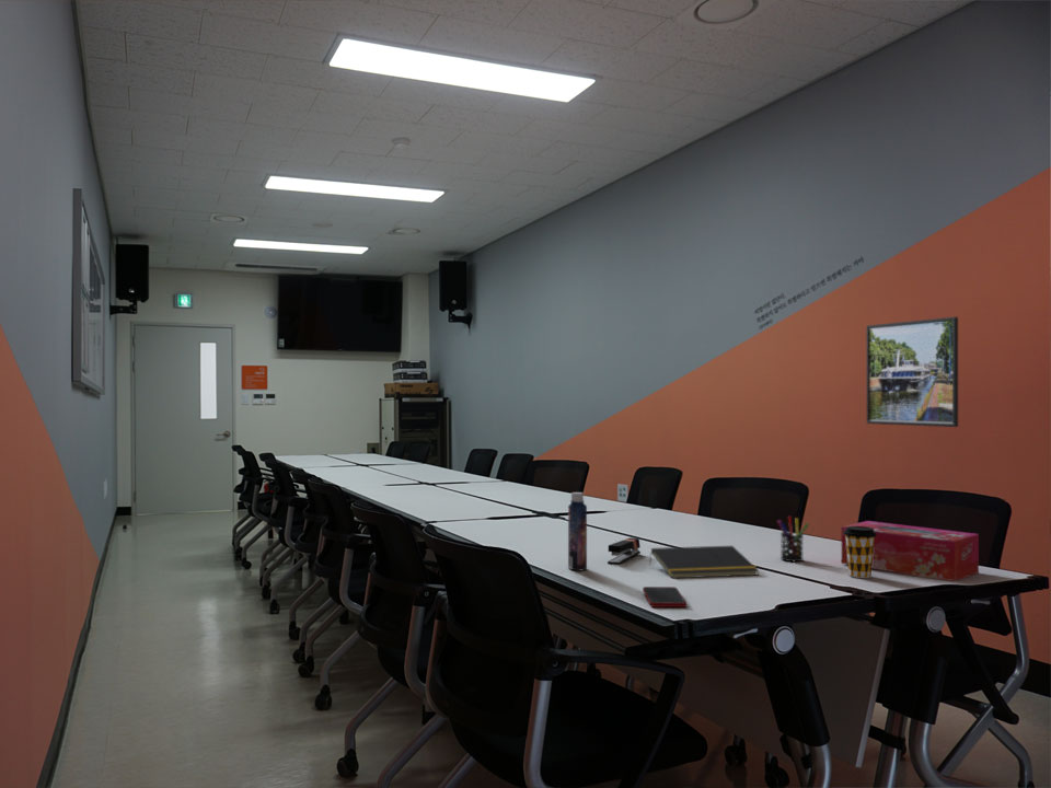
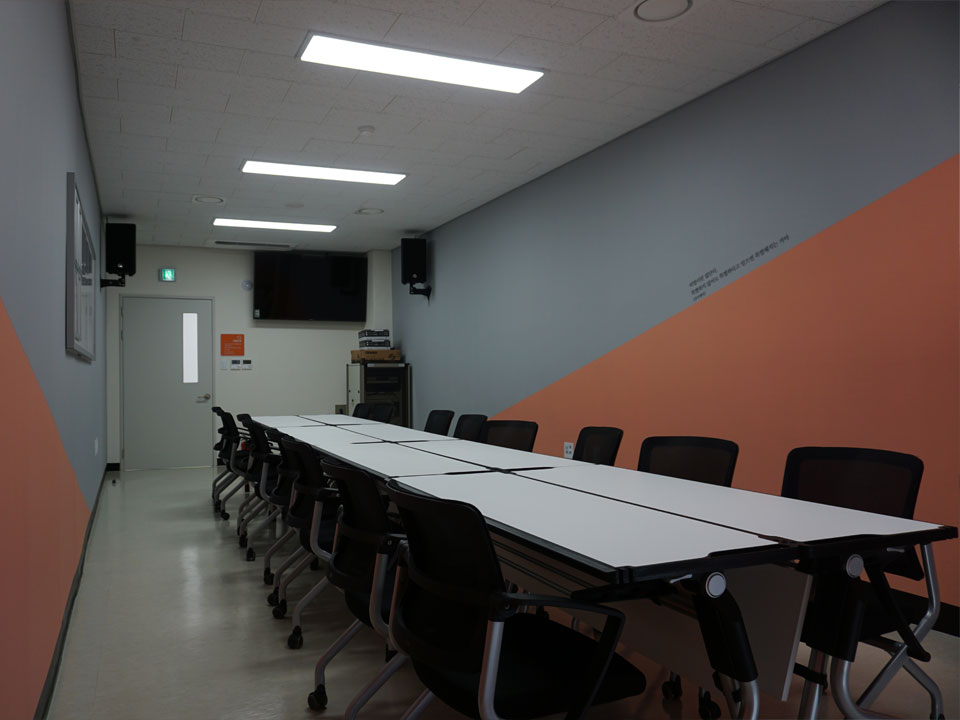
- pen holder [776,515,810,563]
- tissue box [841,520,980,582]
- stapler [607,536,642,566]
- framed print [865,316,959,428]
- cell phone [642,586,688,609]
- coffee cup [843,526,877,579]
- notepad [648,545,760,579]
- bottle [567,491,588,572]
